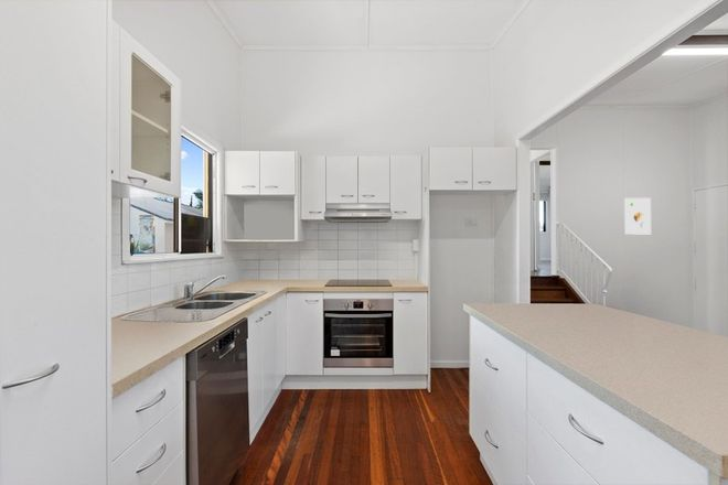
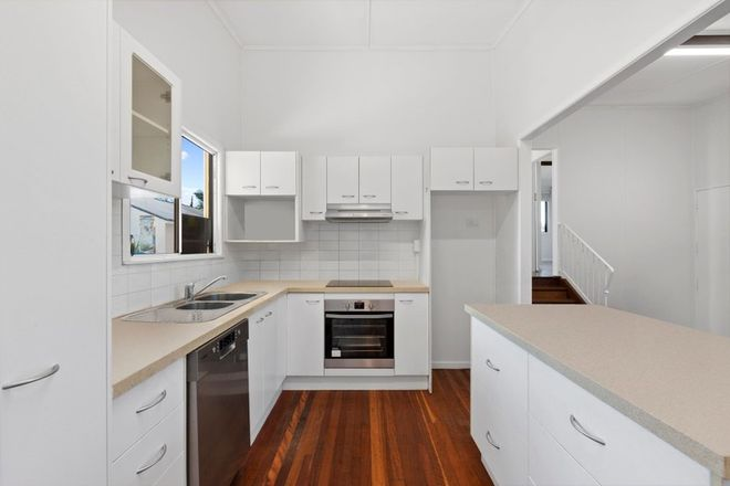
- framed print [623,197,652,236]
